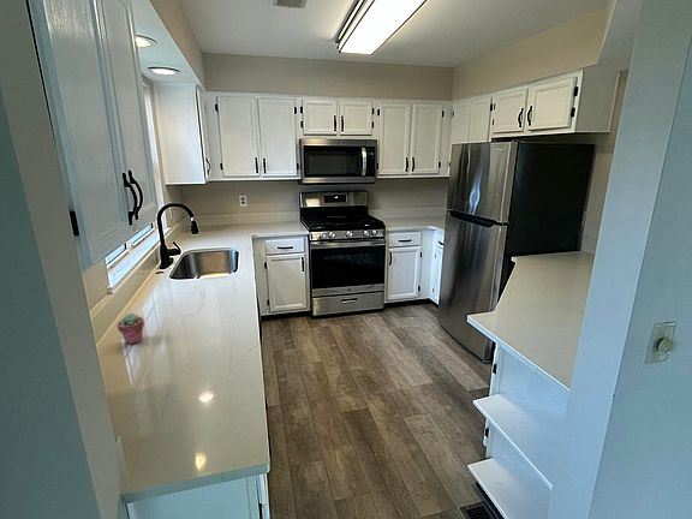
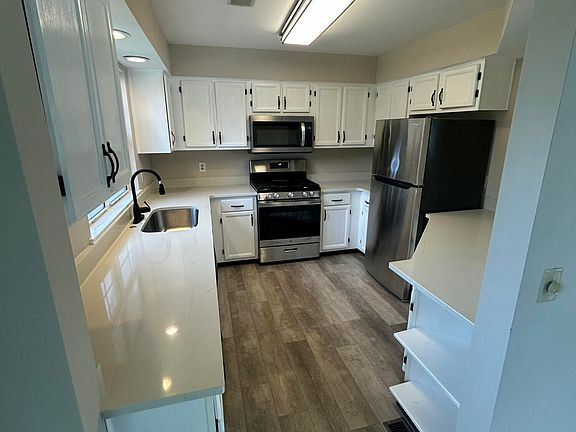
- potted succulent [115,312,145,346]
